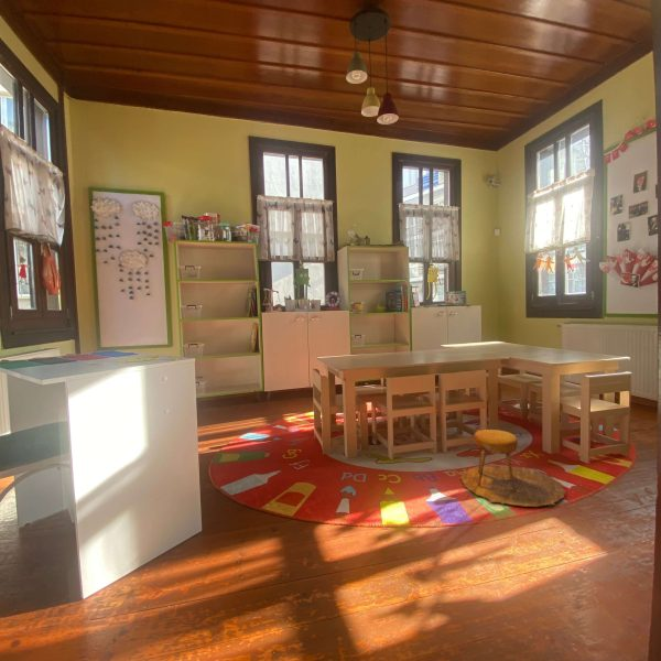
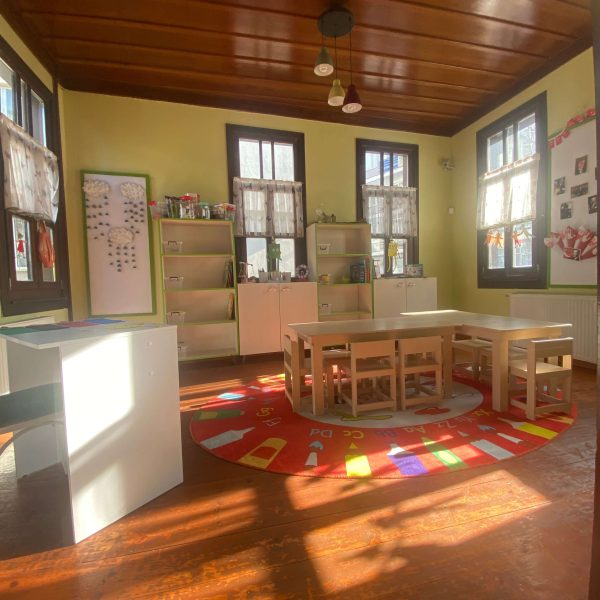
- stool [459,429,567,508]
